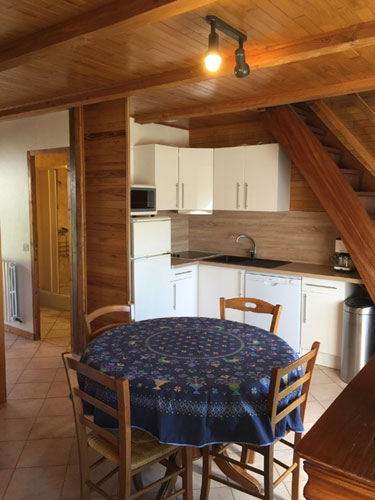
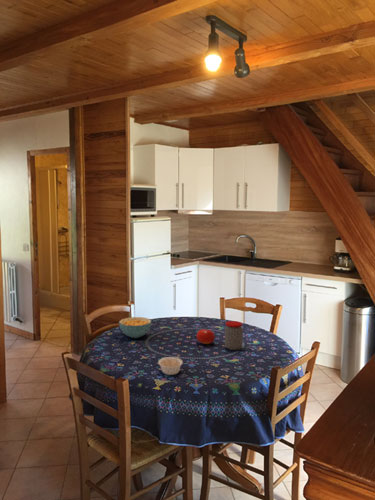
+ fruit [196,326,216,345]
+ cereal bowl [118,316,152,339]
+ legume [157,353,184,376]
+ jar [224,320,244,351]
